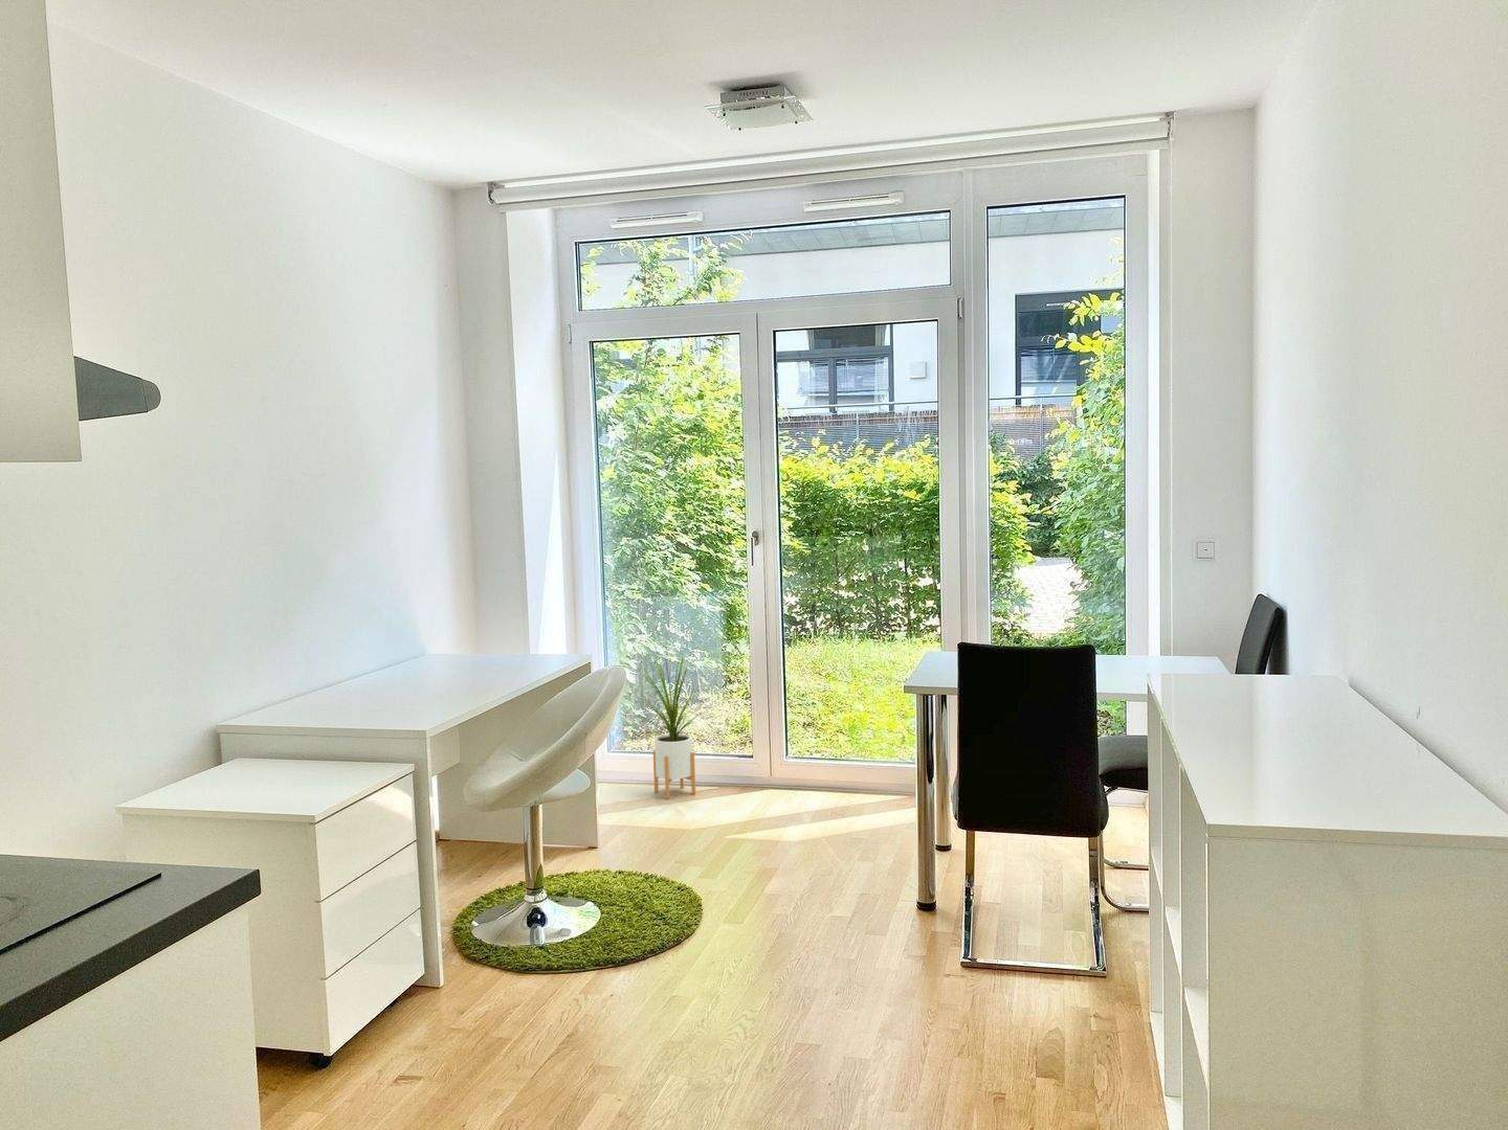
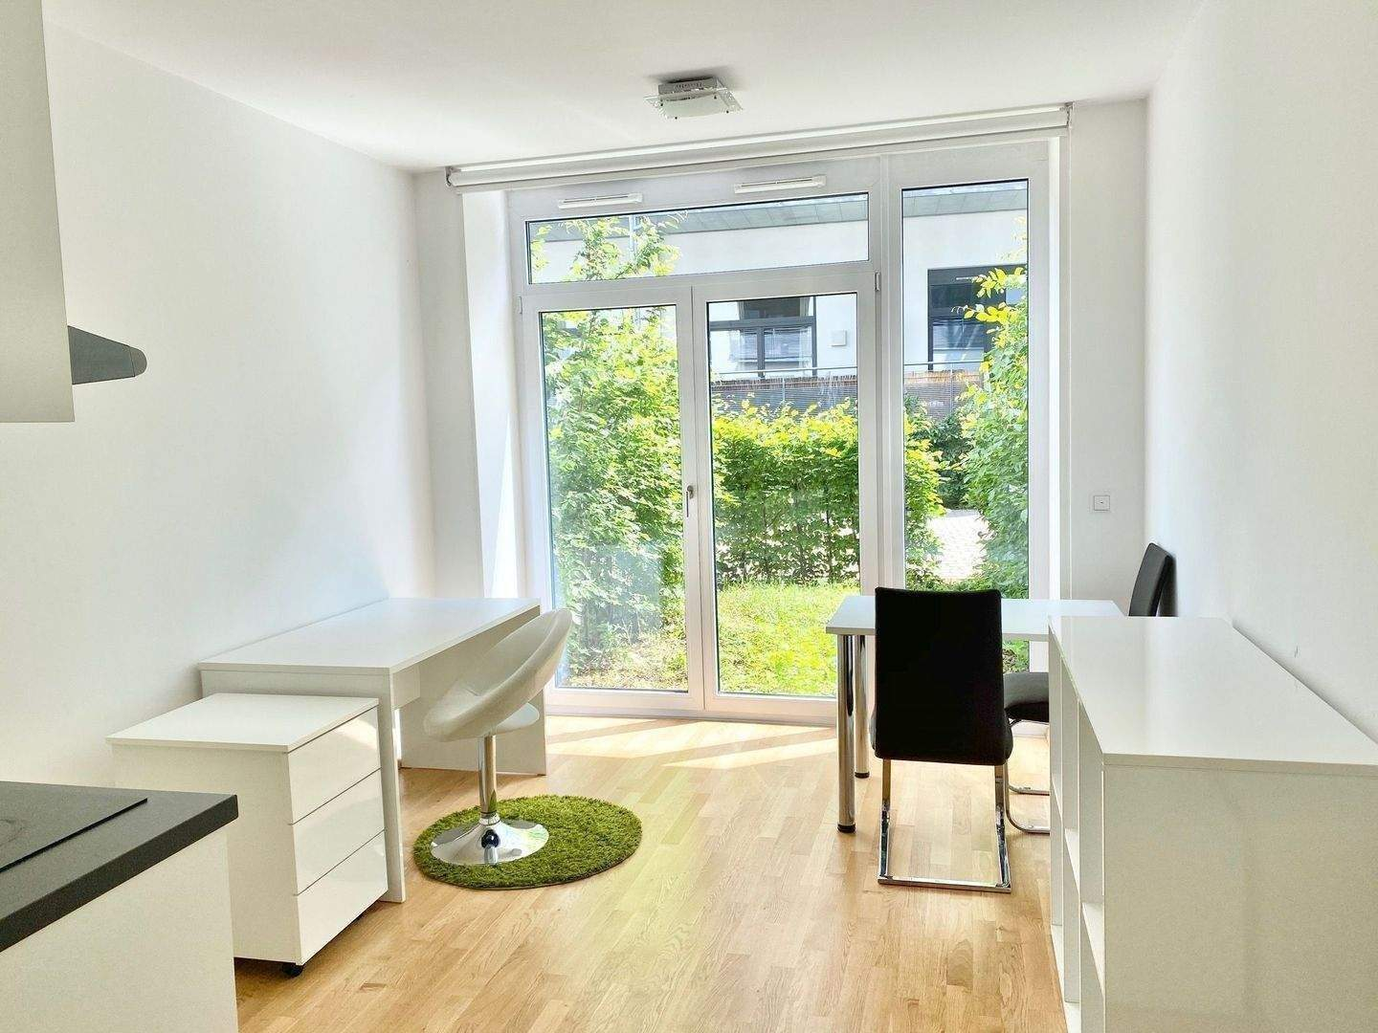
- house plant [631,649,710,799]
